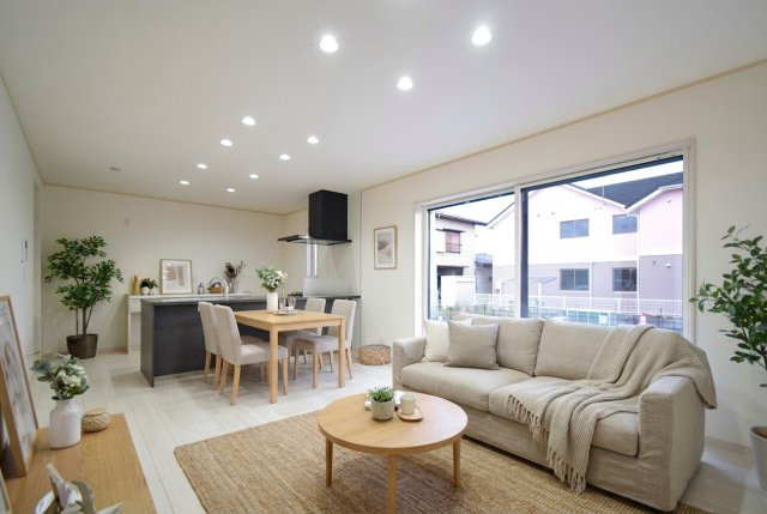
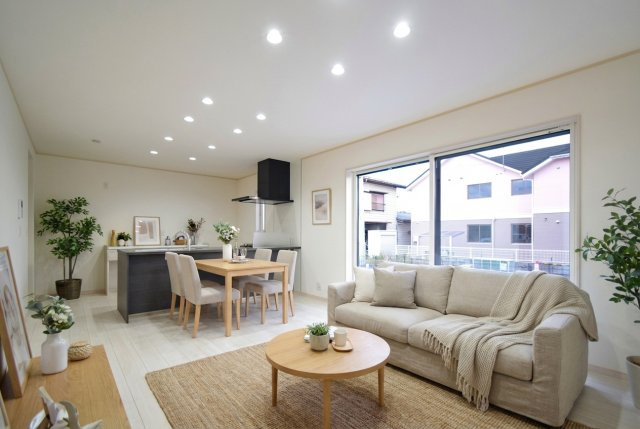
- basket [357,343,392,367]
